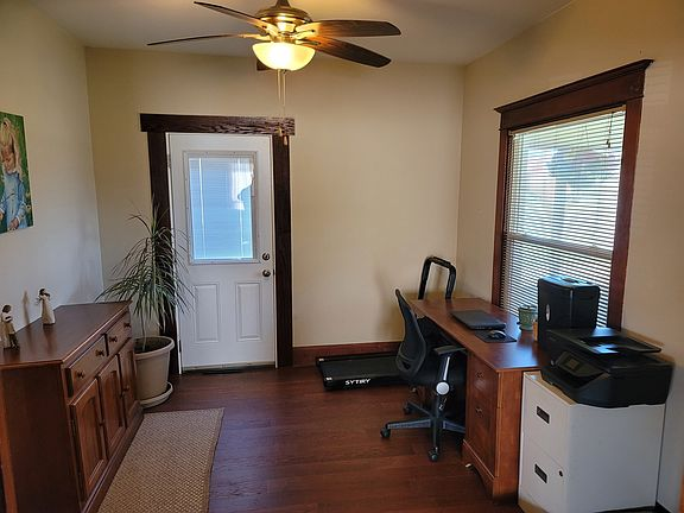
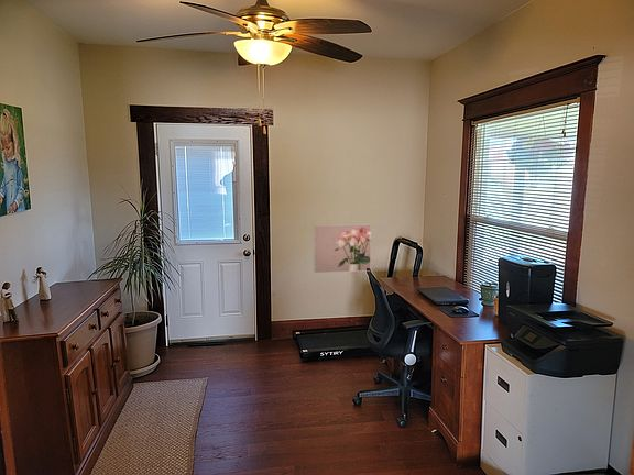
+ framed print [313,223,372,274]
